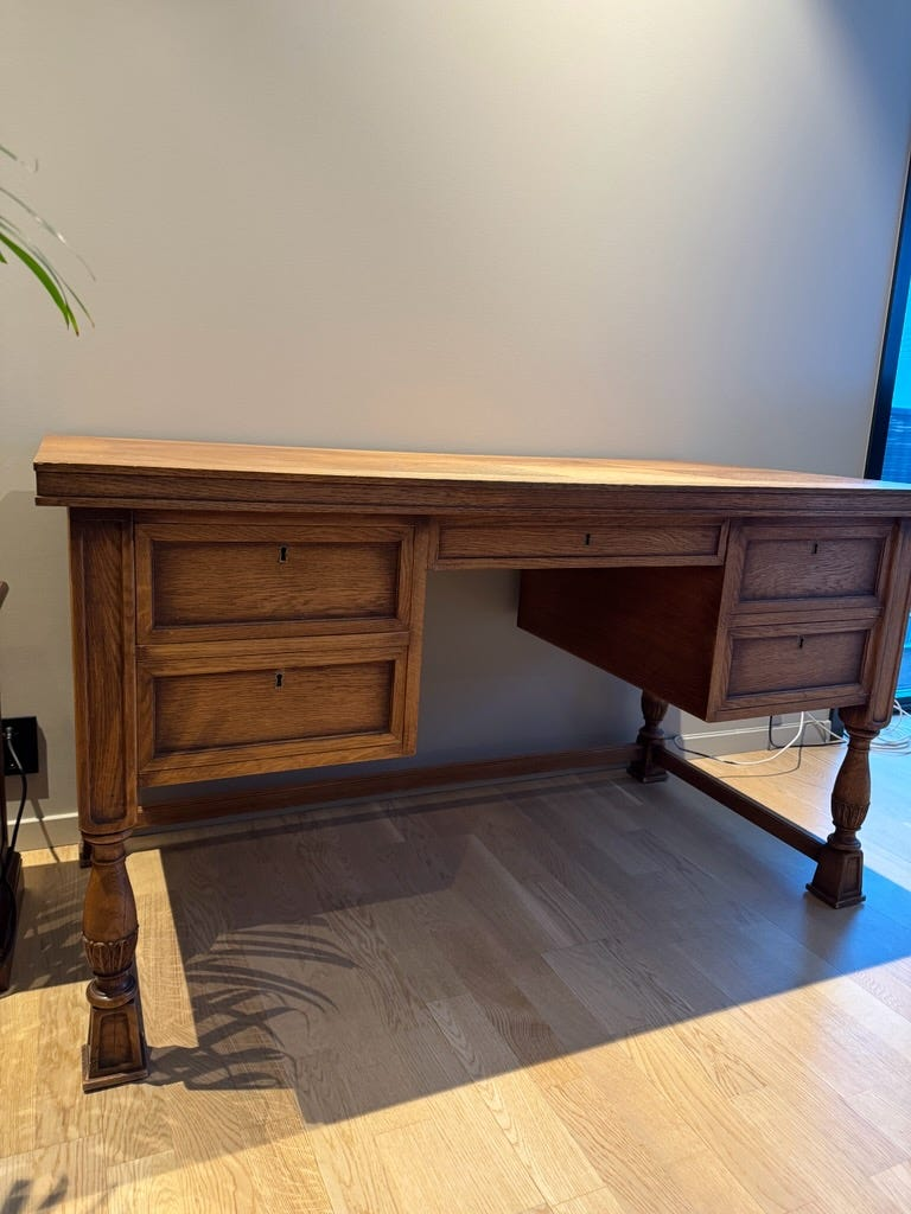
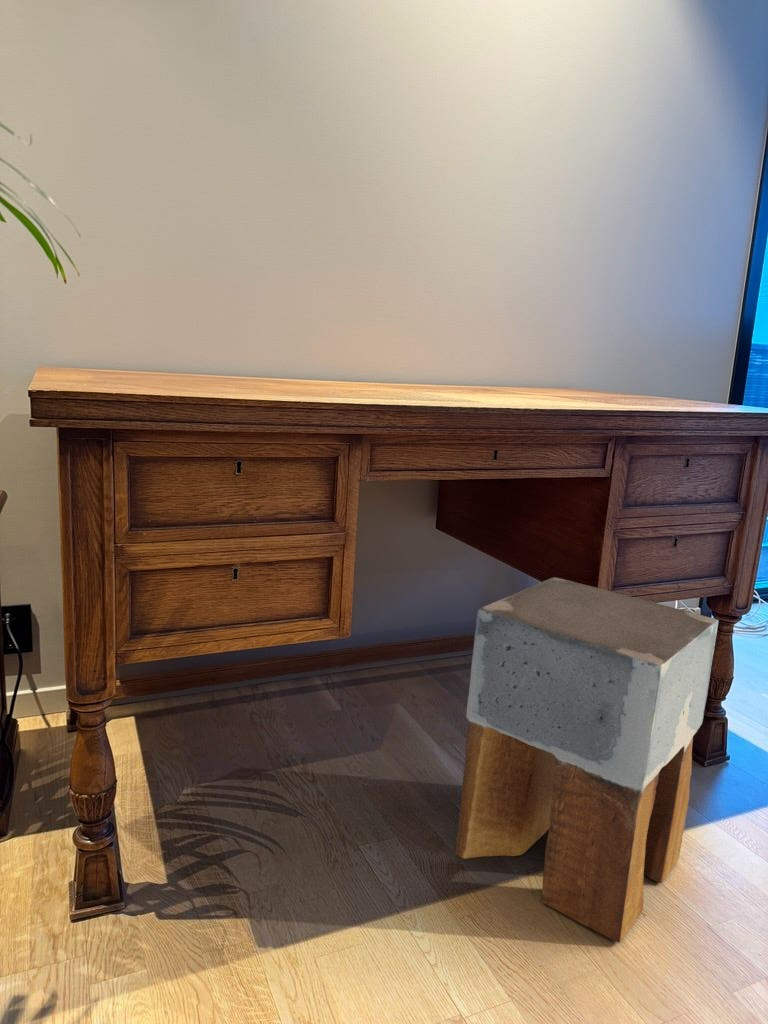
+ stool [455,576,720,944]
